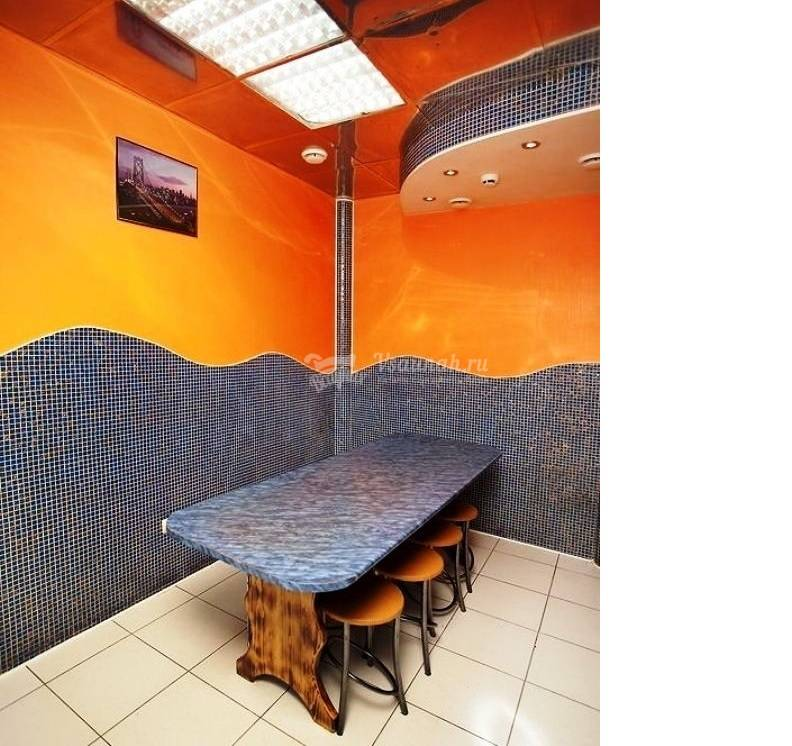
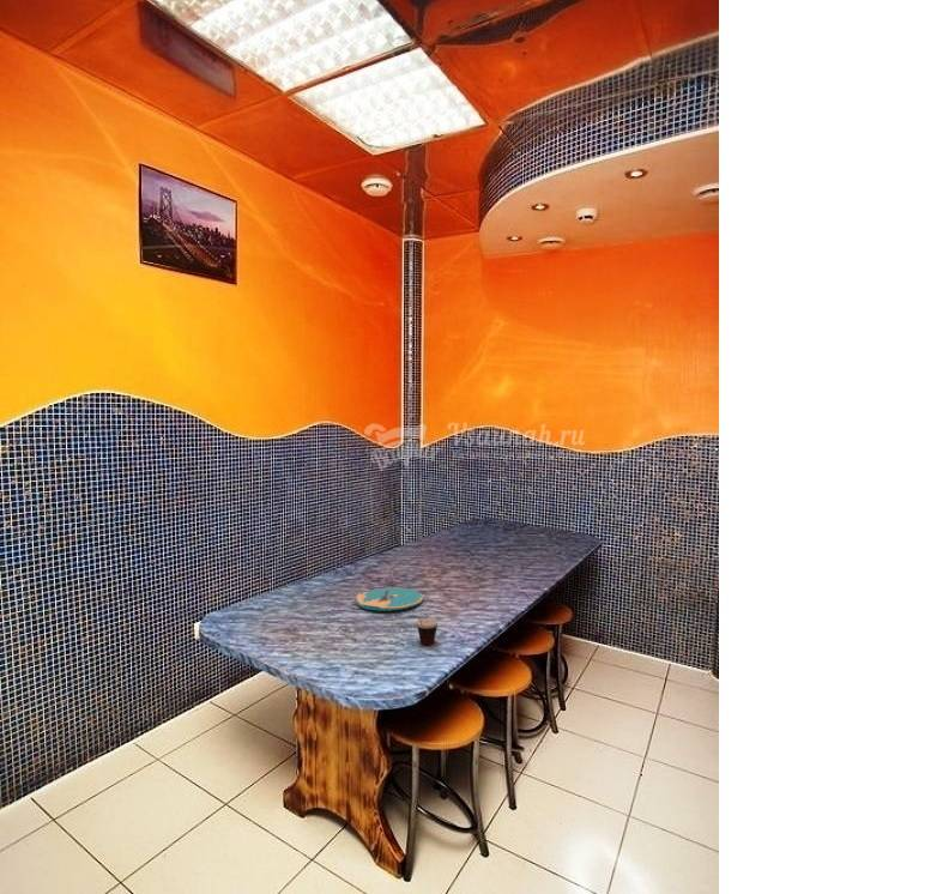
+ plate [355,586,424,611]
+ cup [409,615,439,646]
